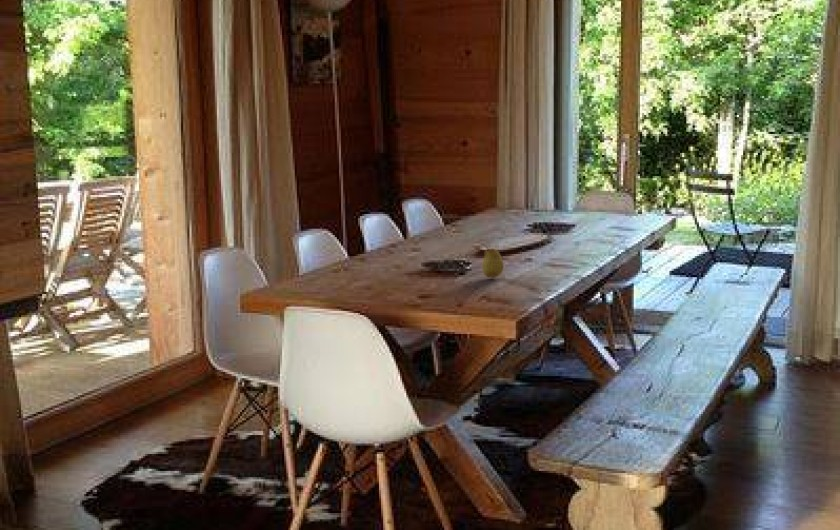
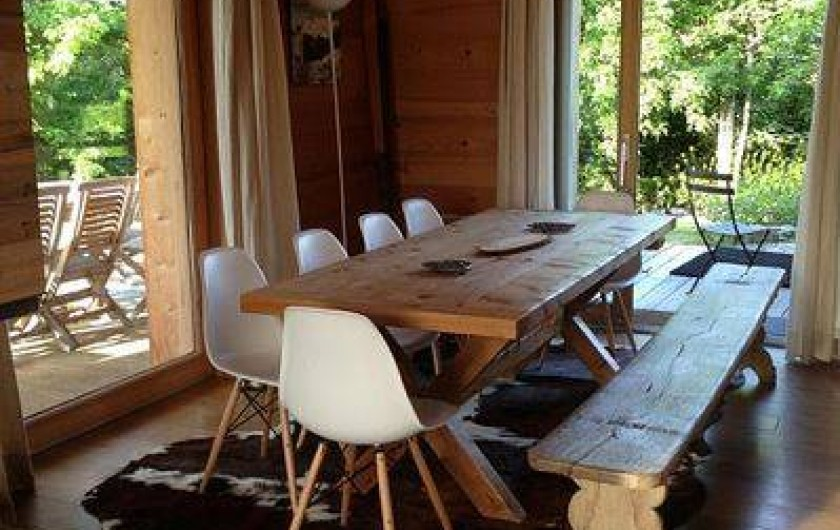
- fruit [481,243,505,279]
